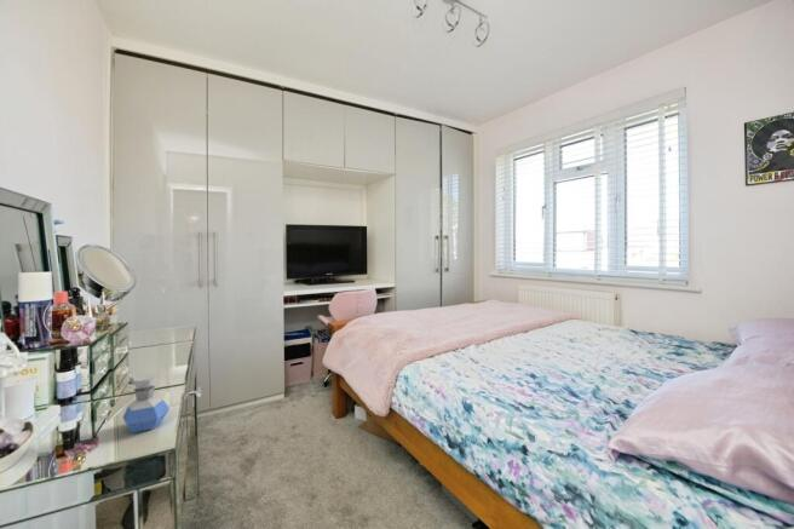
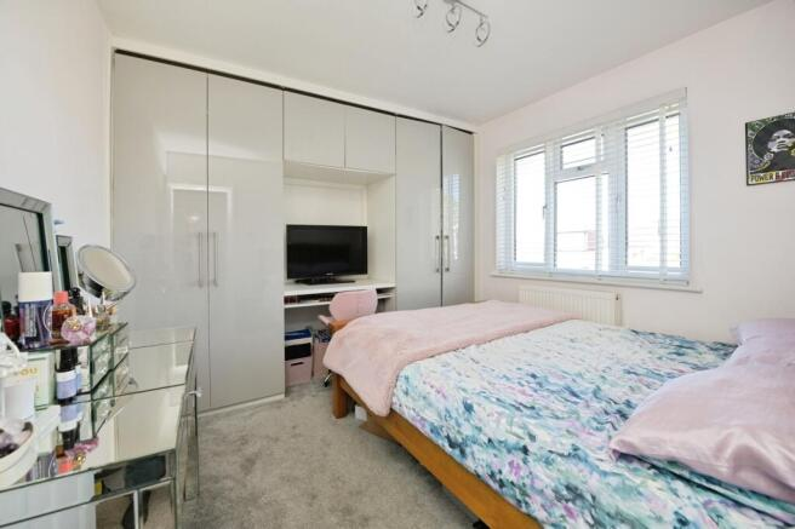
- perfume bottle [122,374,171,435]
